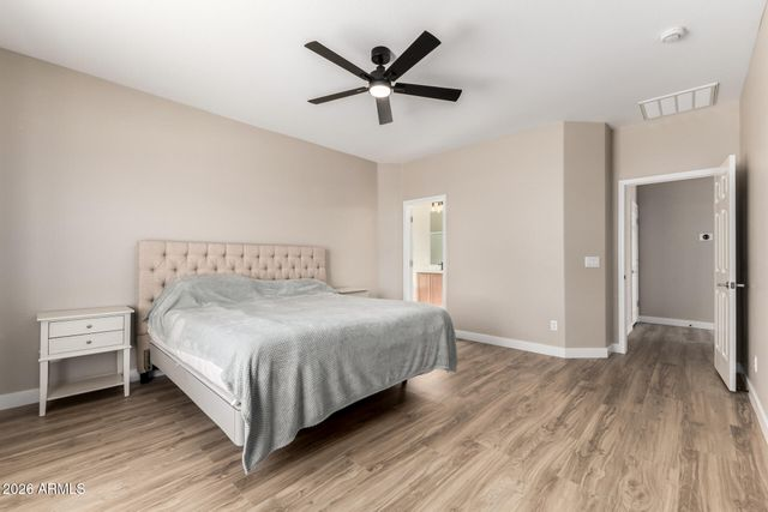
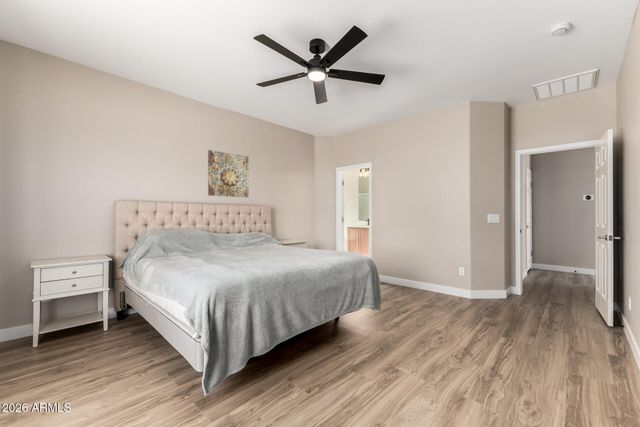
+ wall art [207,149,249,198]
